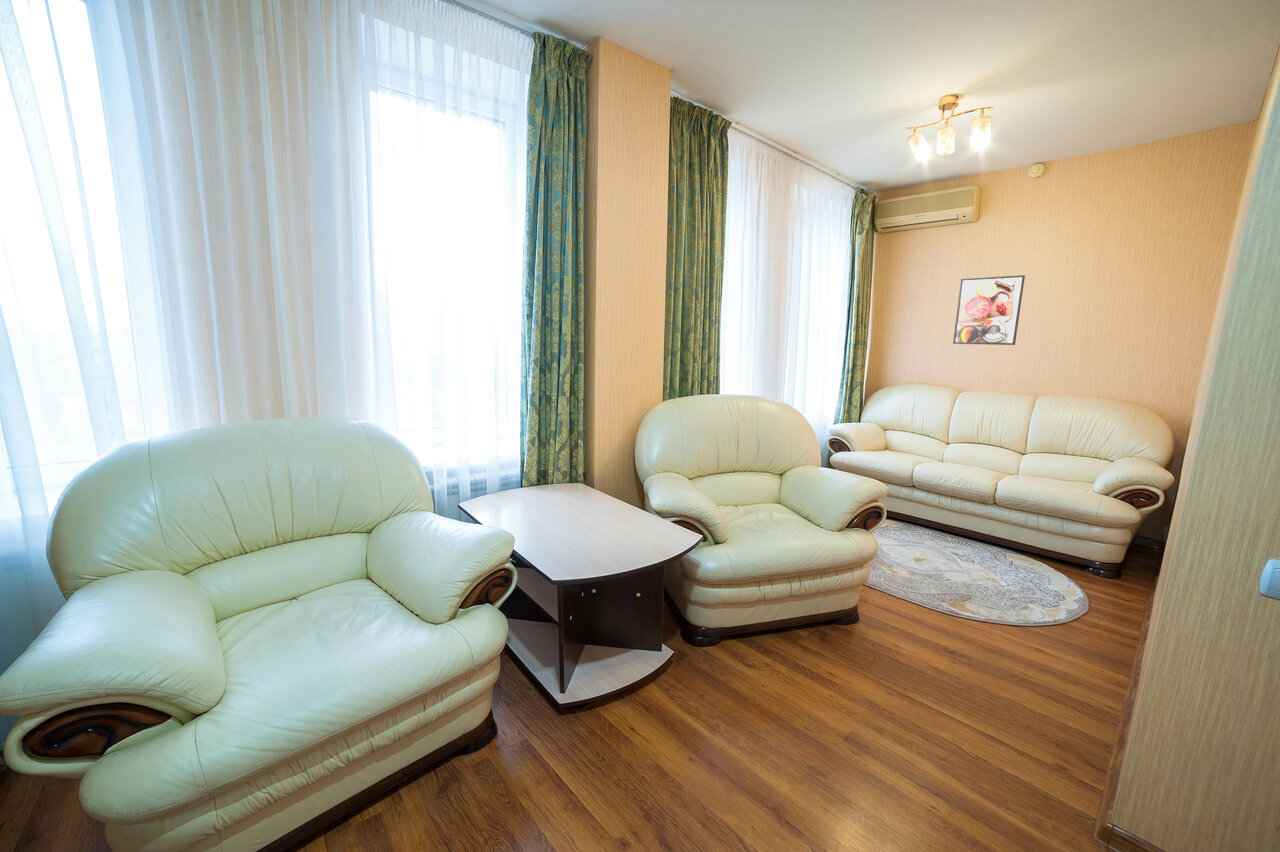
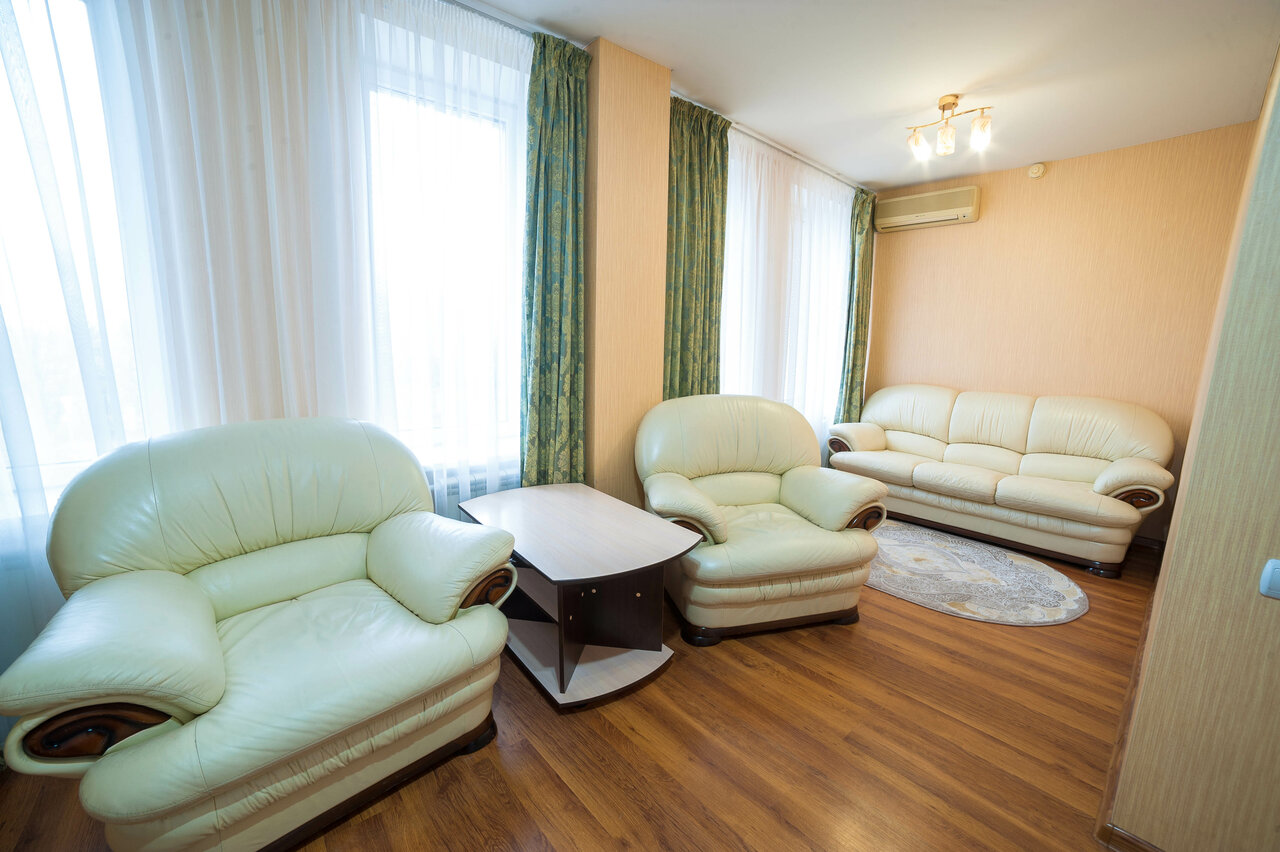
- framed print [952,274,1026,346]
